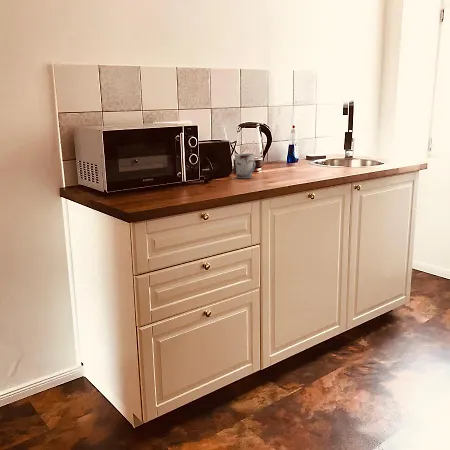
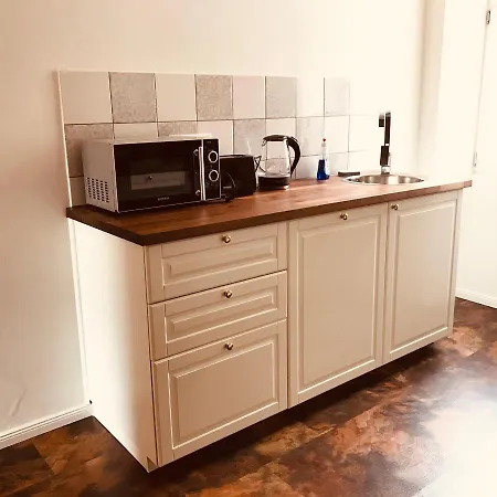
- cup [234,153,256,179]
